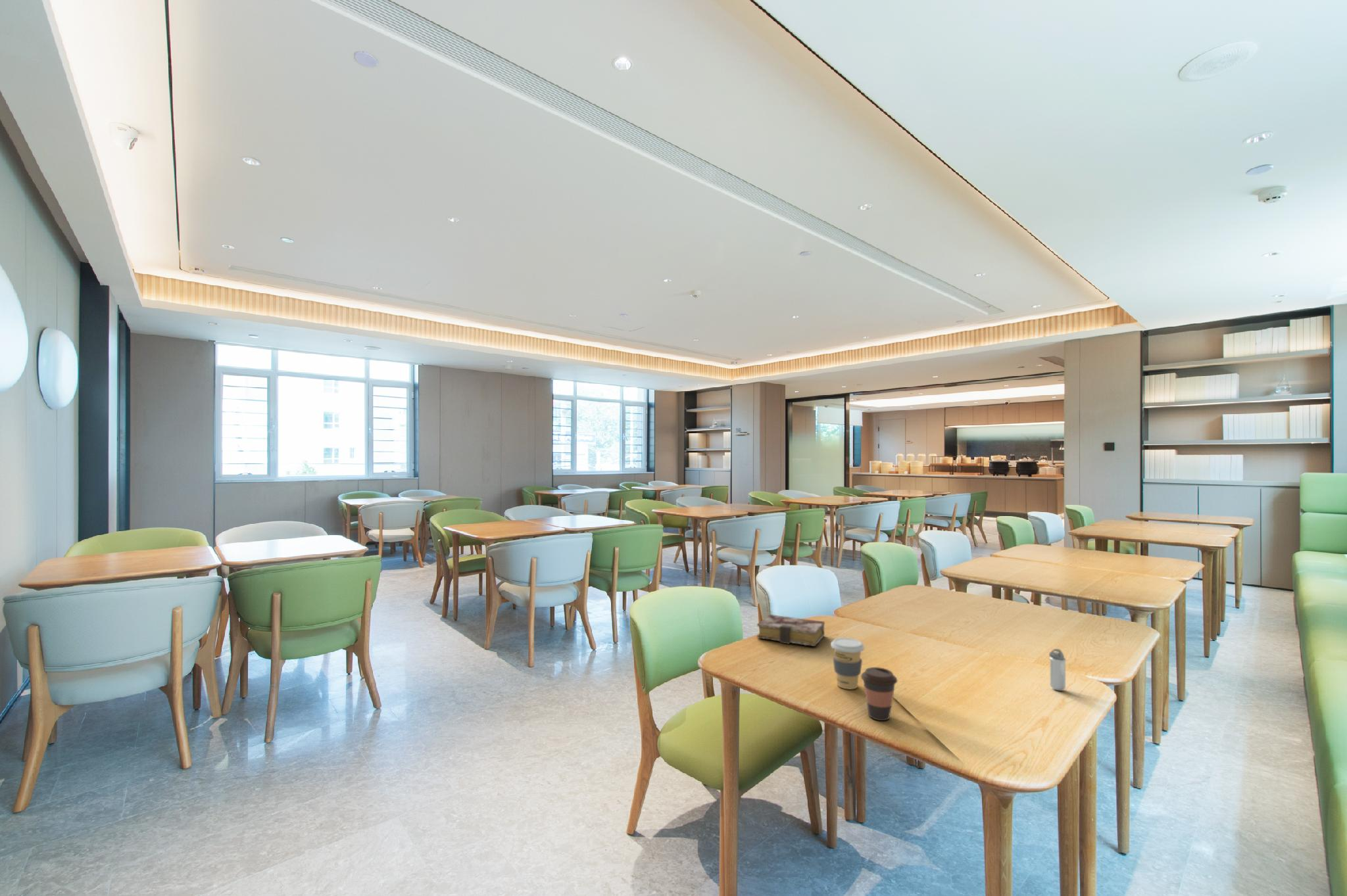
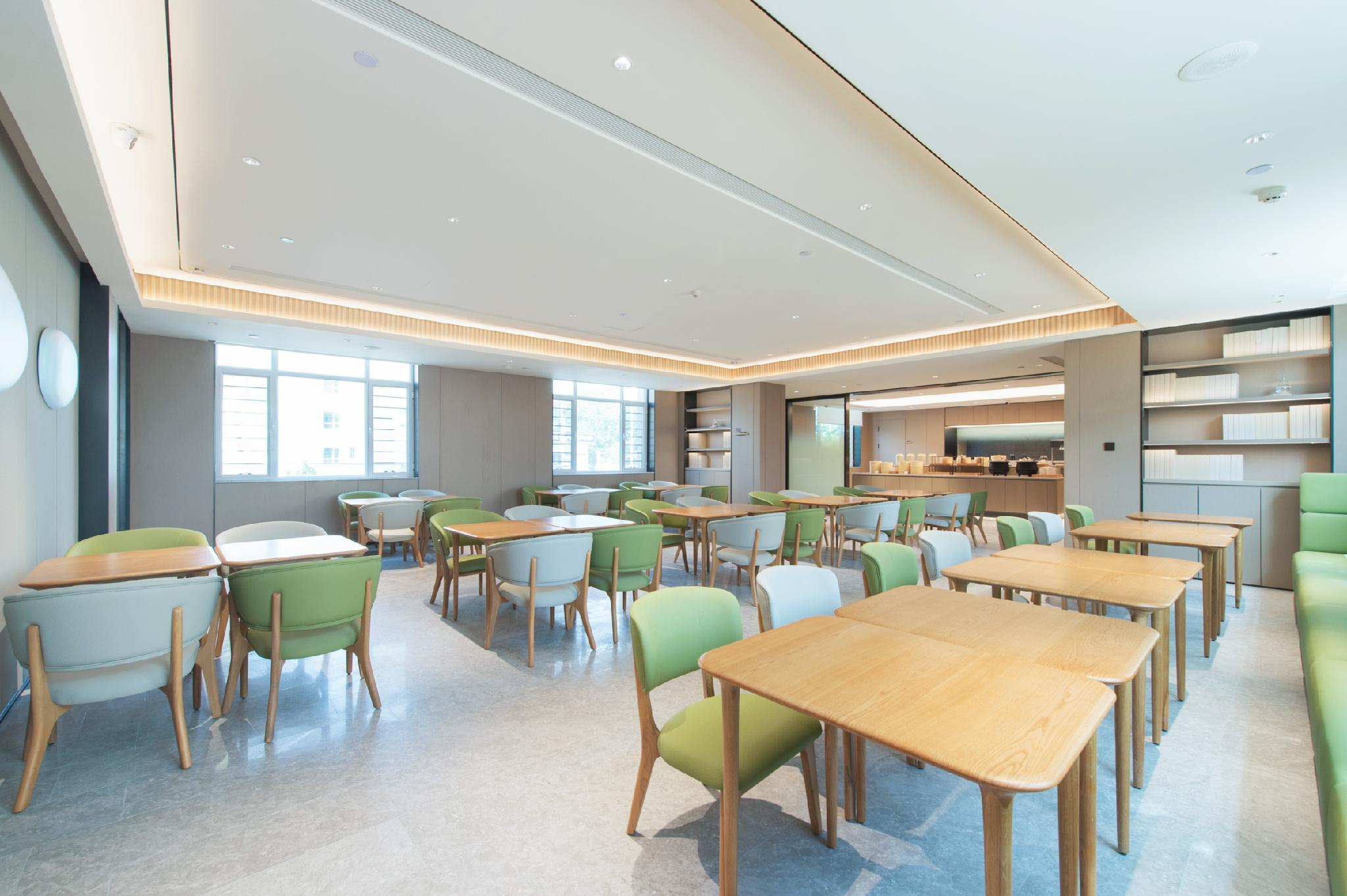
- book [756,614,825,647]
- coffee cup [860,667,898,721]
- shaker [1048,648,1067,692]
- coffee cup [830,637,865,690]
